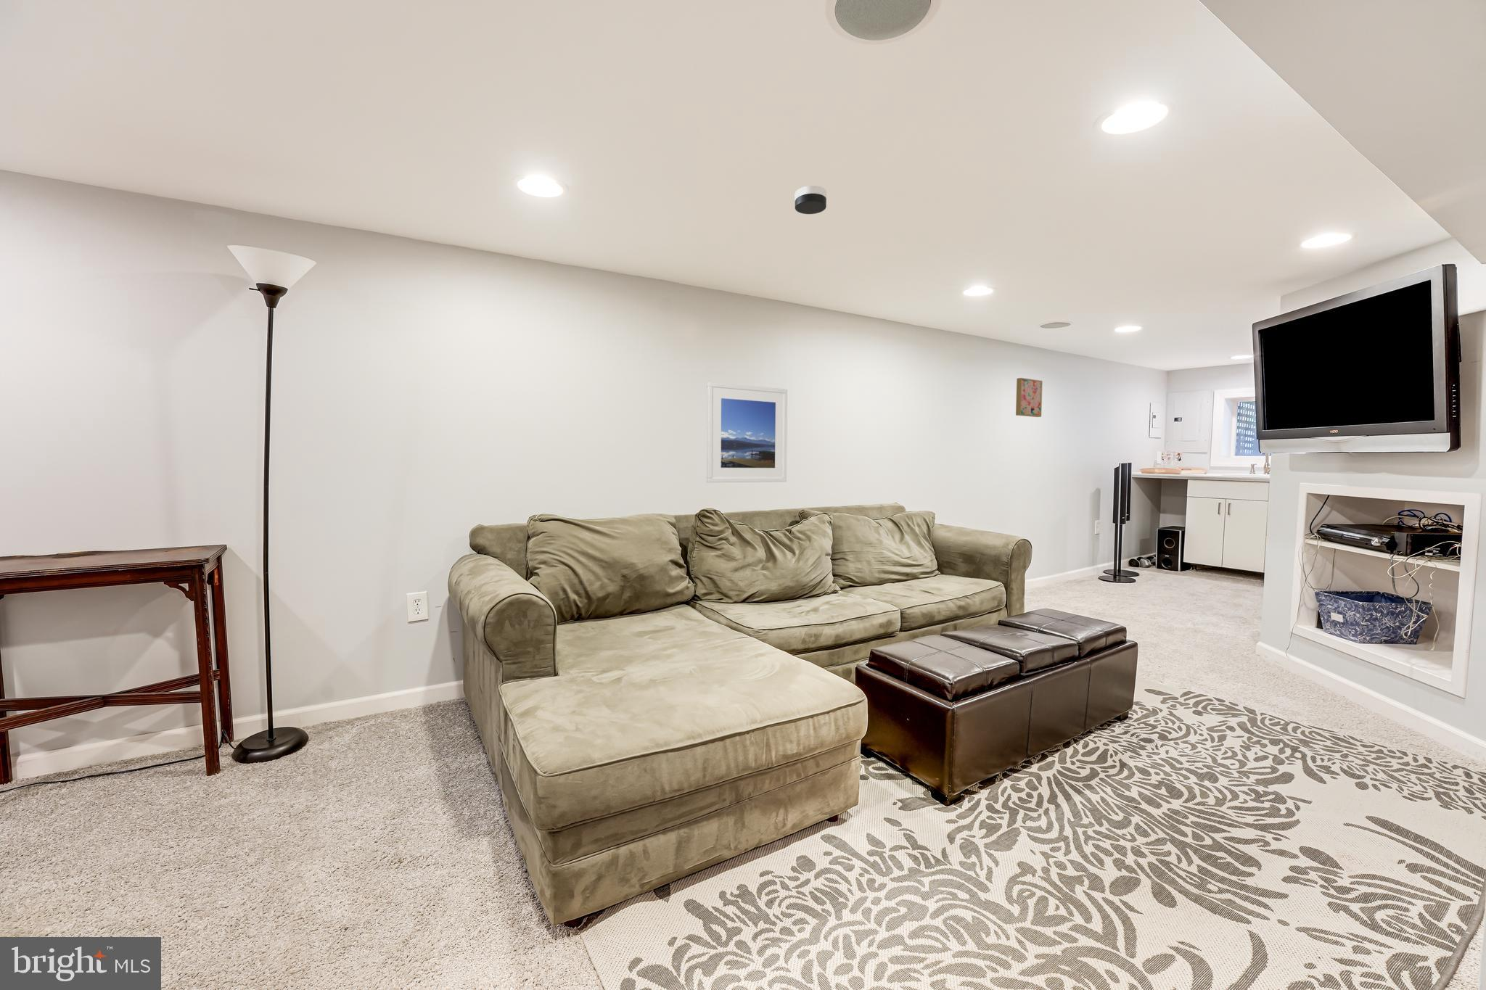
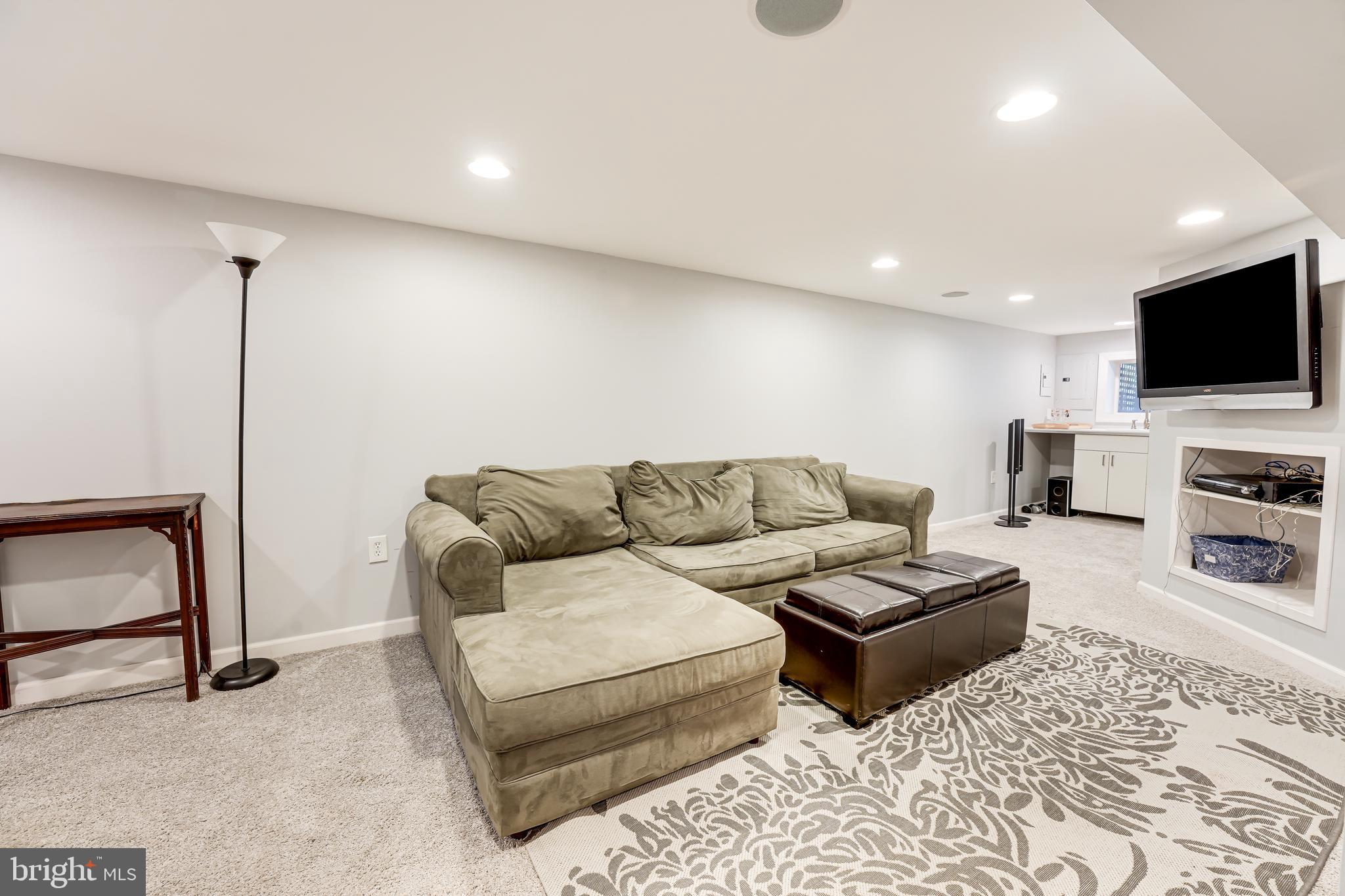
- wall art [1015,377,1043,418]
- smoke detector [794,185,828,214]
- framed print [706,381,788,483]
